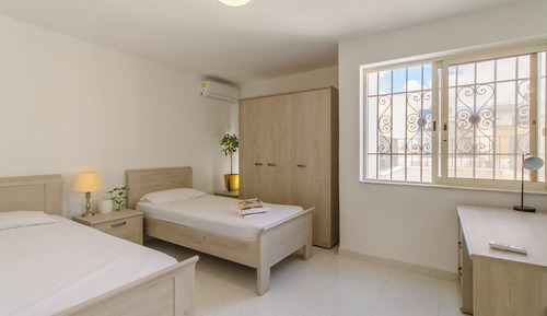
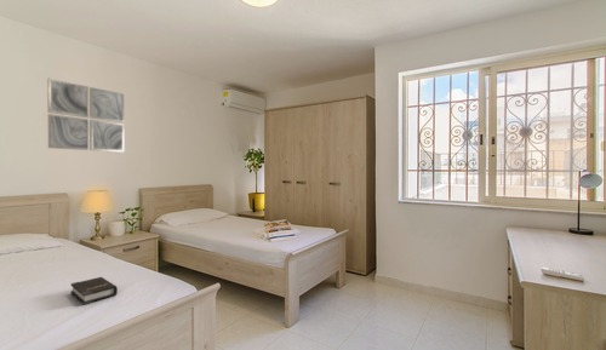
+ hardback book [69,276,119,305]
+ wall art [46,78,126,154]
